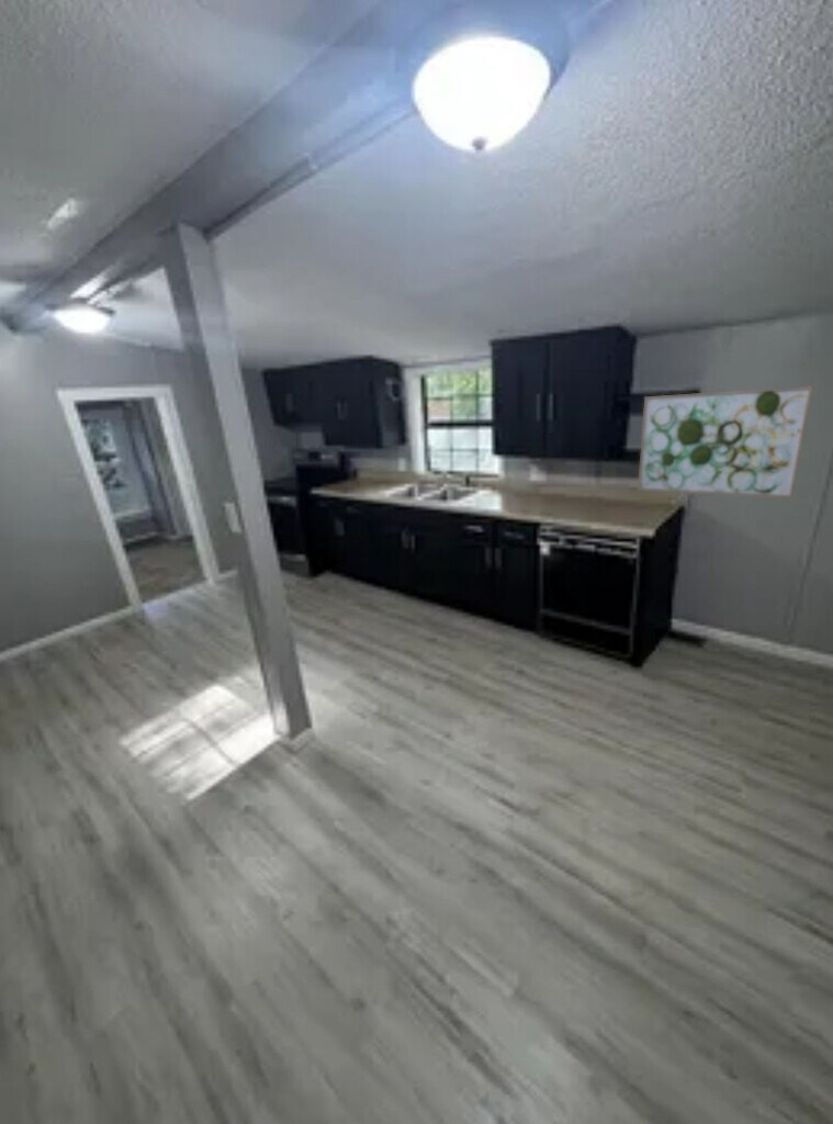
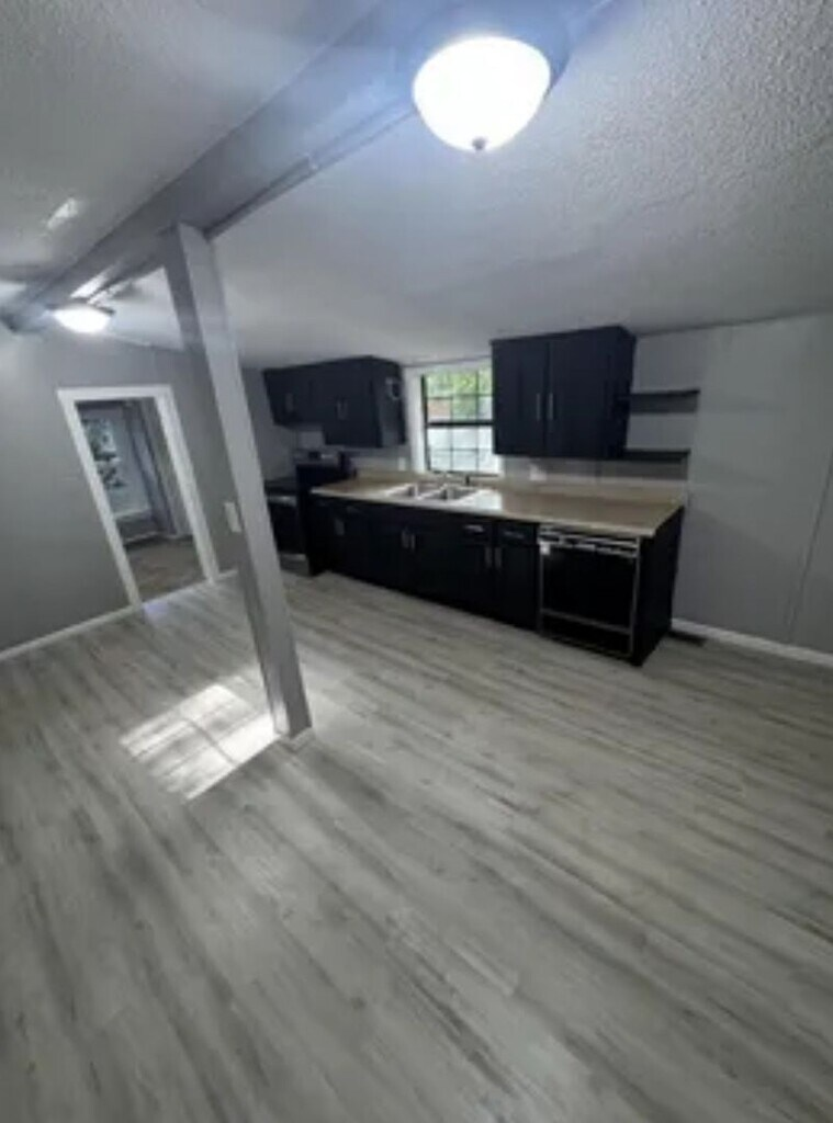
- wall art [637,385,813,499]
